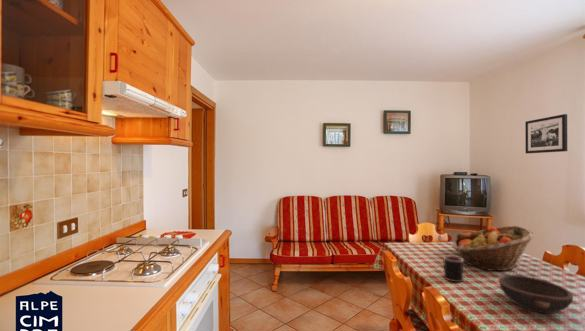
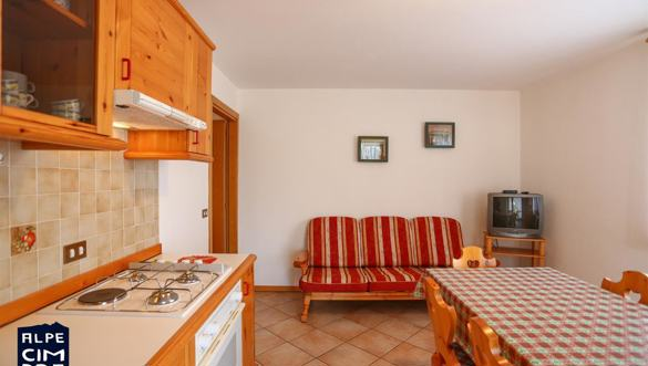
- bowl [498,274,574,314]
- picture frame [524,113,568,154]
- mug [443,255,464,283]
- fruit basket [451,225,536,272]
